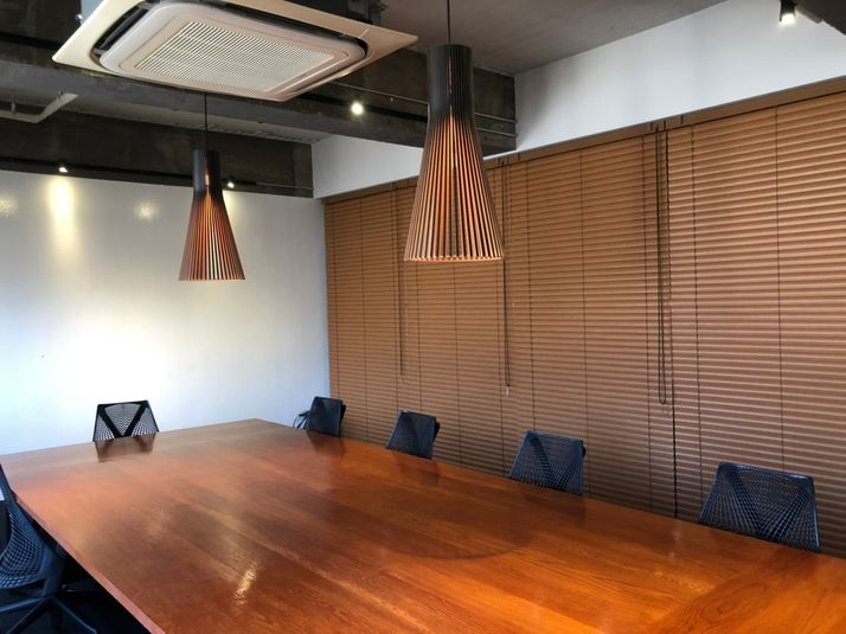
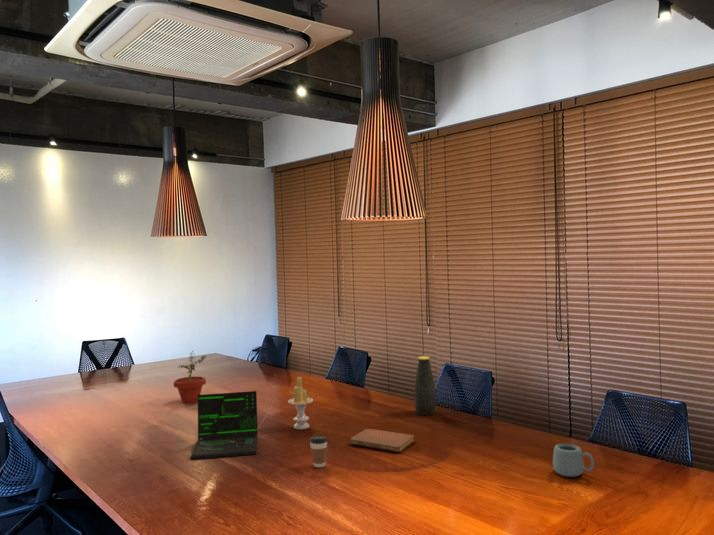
+ mug [552,442,595,478]
+ bottle [414,355,437,417]
+ coffee cup [309,434,329,469]
+ potted plant [173,350,207,404]
+ candle [287,376,314,431]
+ laptop [190,390,273,461]
+ notebook [349,428,415,453]
